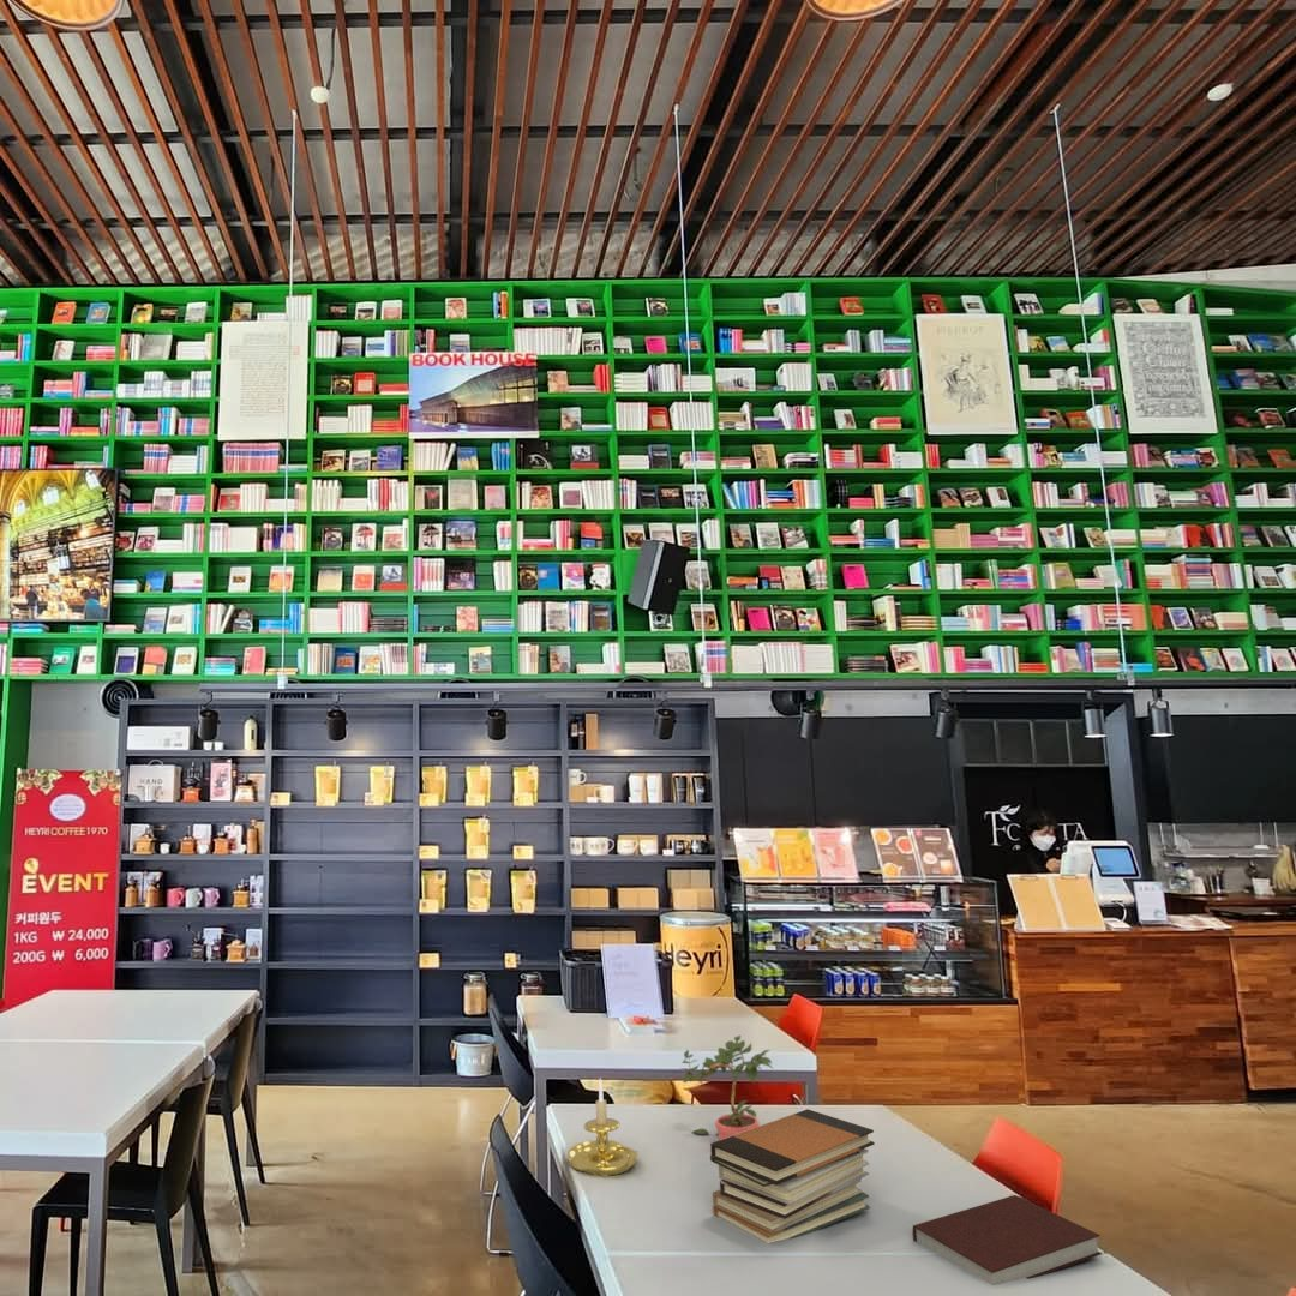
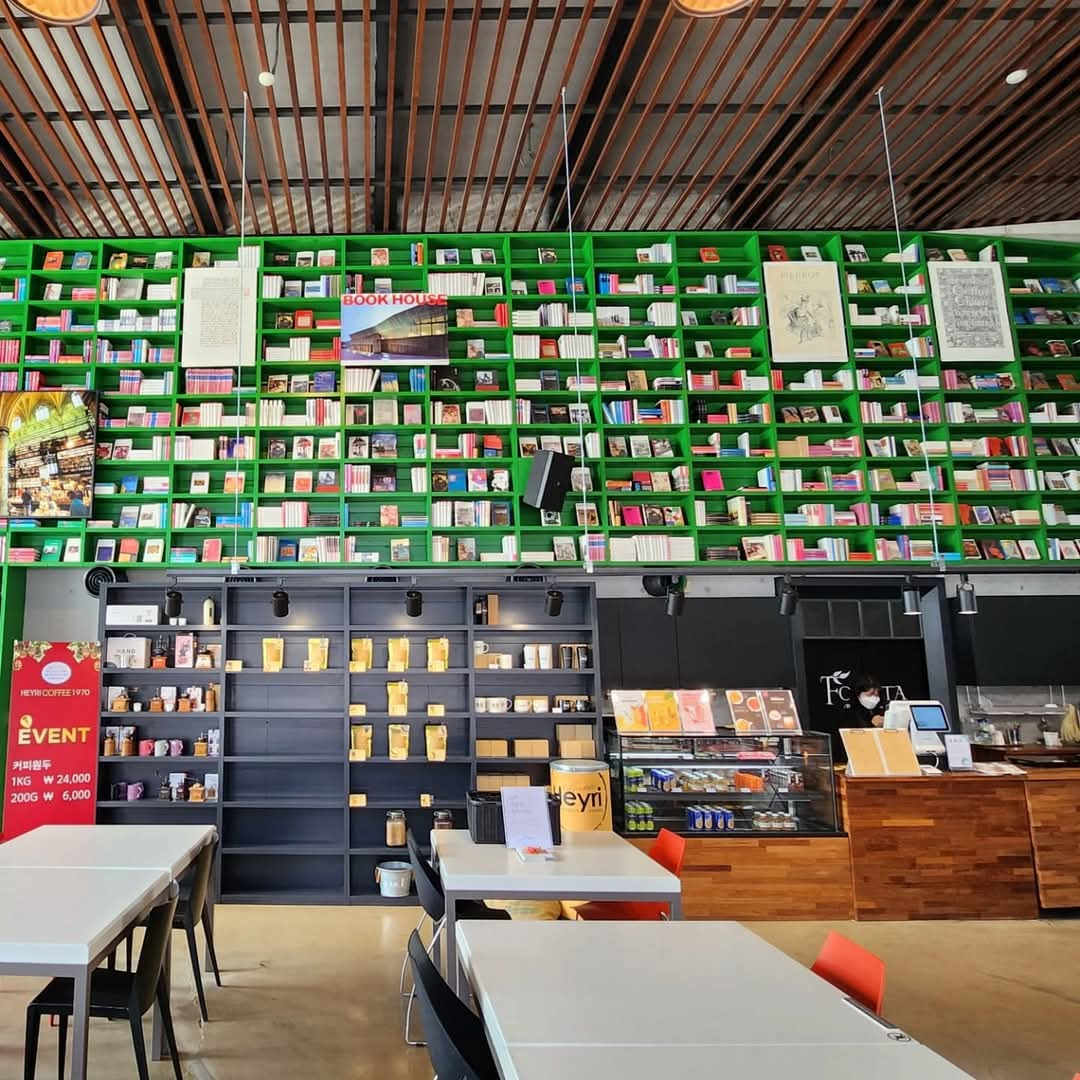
- notebook [912,1194,1103,1286]
- potted plant [678,1034,773,1141]
- book stack [709,1108,876,1244]
- candle holder [566,1076,640,1177]
